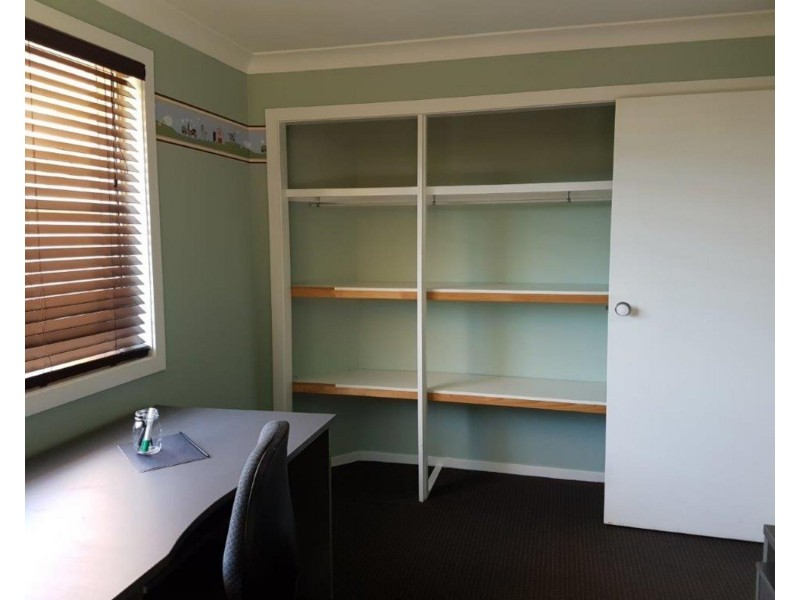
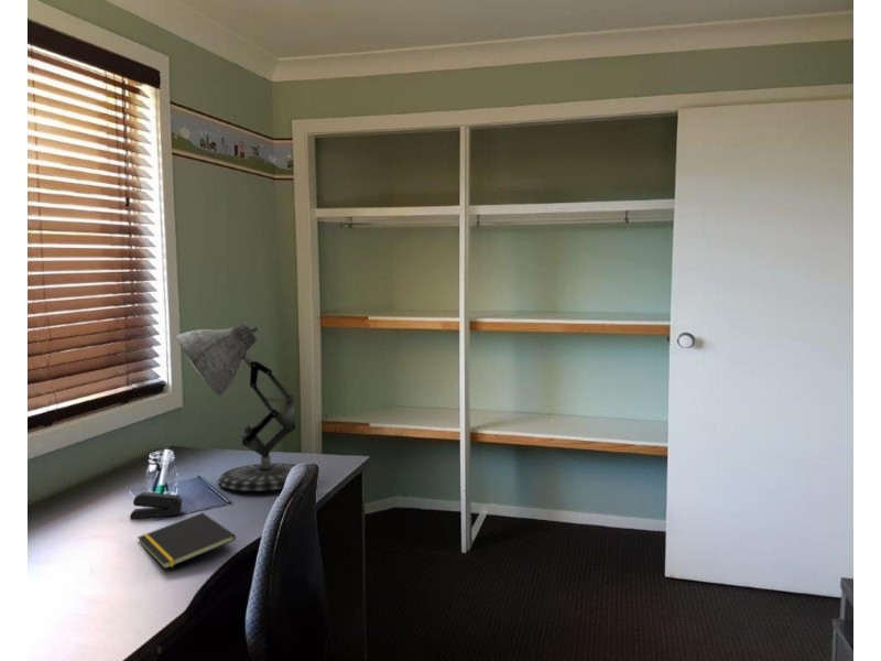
+ stapler [129,491,184,519]
+ desk lamp [175,322,296,492]
+ notepad [137,511,237,570]
